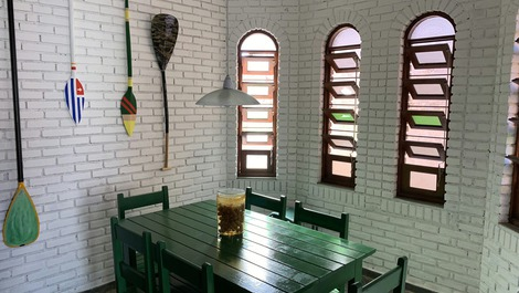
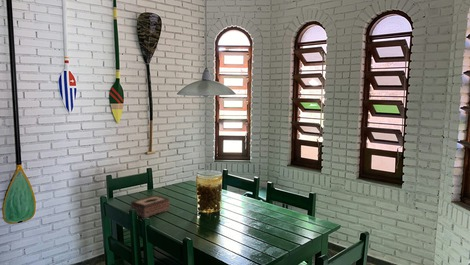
+ tissue box [130,194,170,219]
